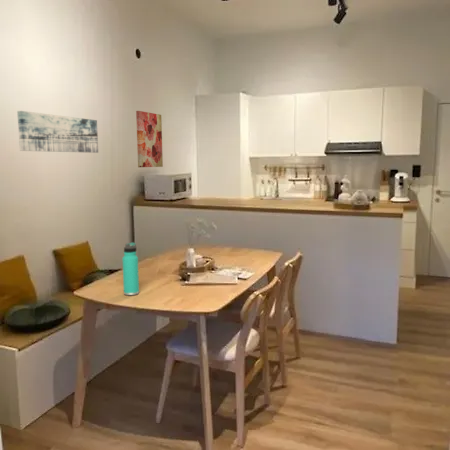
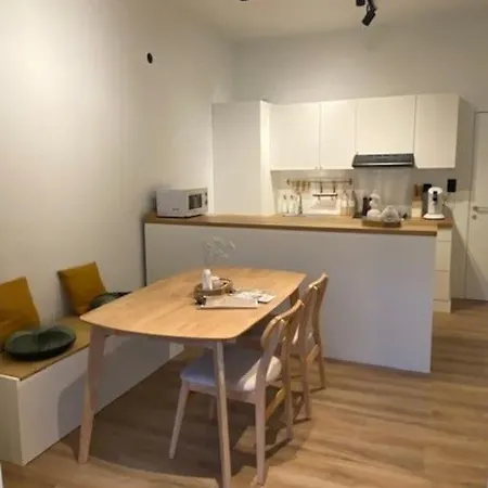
- thermos bottle [121,241,140,296]
- wall art [135,110,164,168]
- wall art [16,110,99,154]
